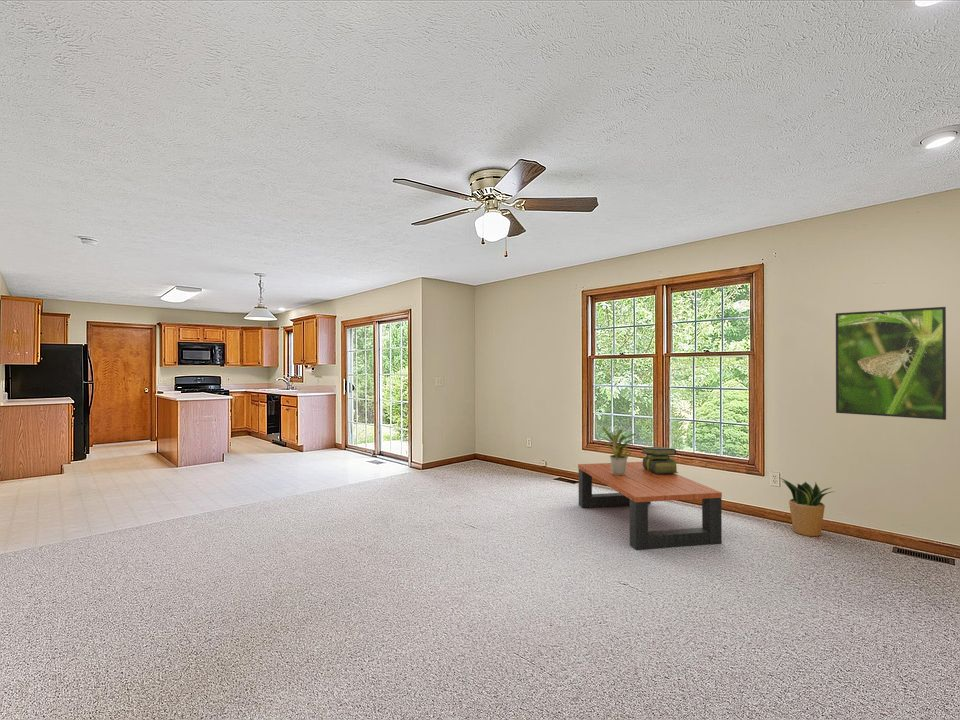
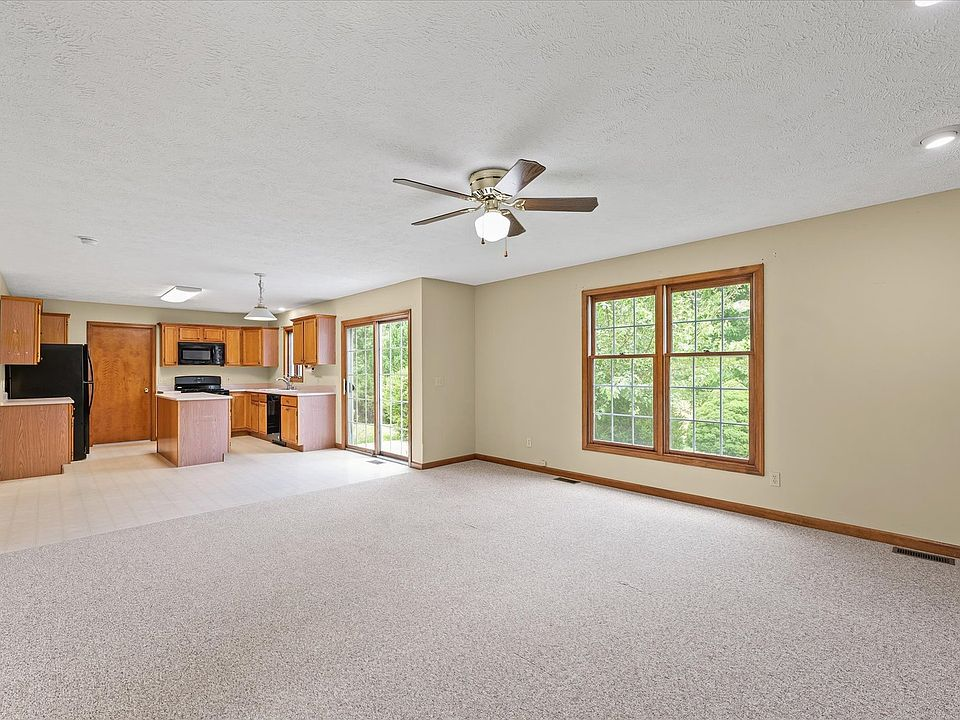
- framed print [835,306,947,421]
- coffee table [577,461,723,551]
- potted plant [595,426,640,475]
- stack of books [640,446,679,474]
- potted plant [778,476,836,537]
